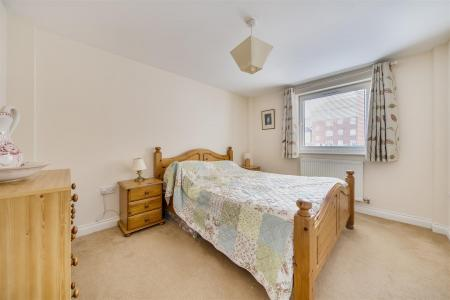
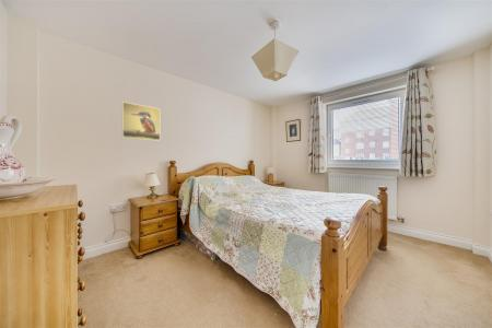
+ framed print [121,101,161,142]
